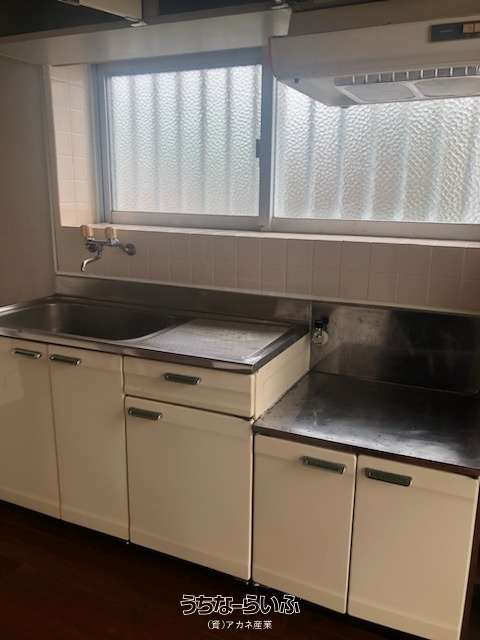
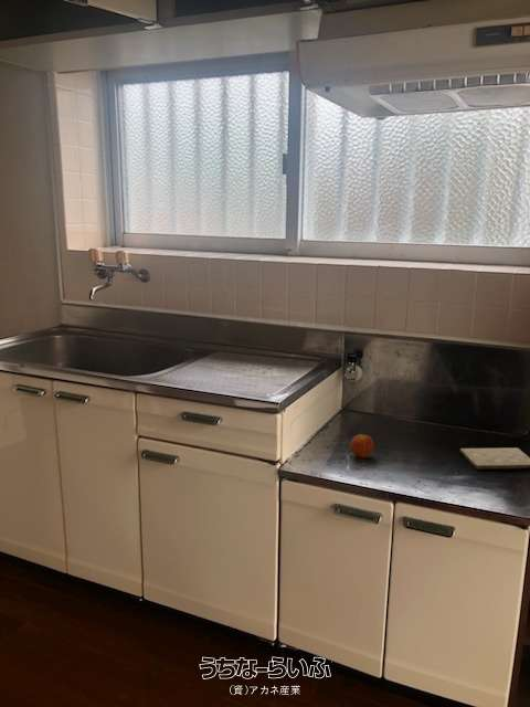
+ fruit [349,431,375,460]
+ cutting board [459,446,530,471]
